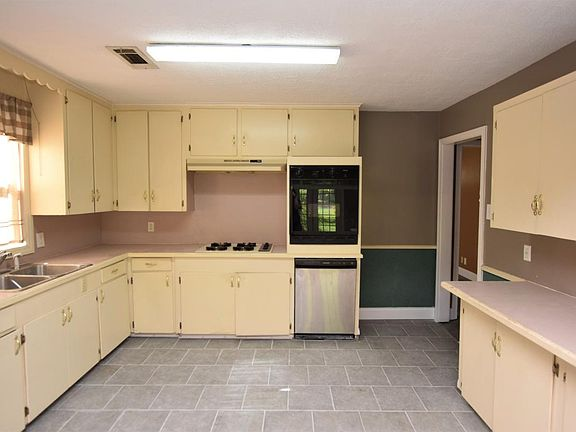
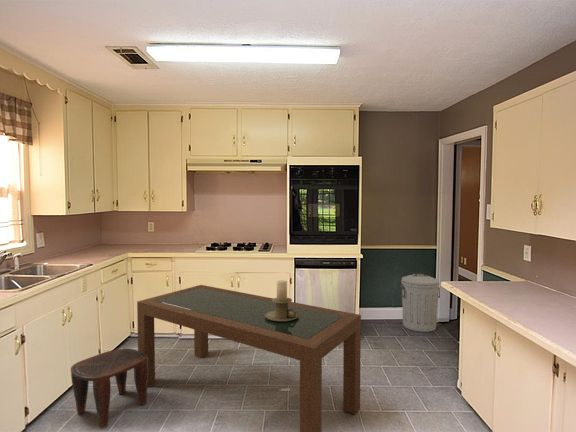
+ trash can [399,273,441,333]
+ dining table [136,284,362,432]
+ candle holder [264,279,299,322]
+ stool [70,348,148,429]
